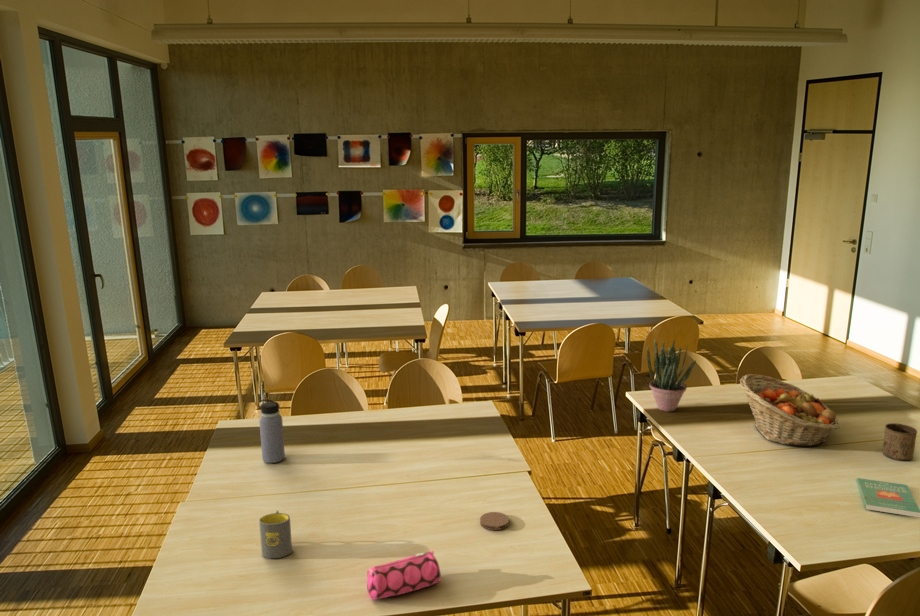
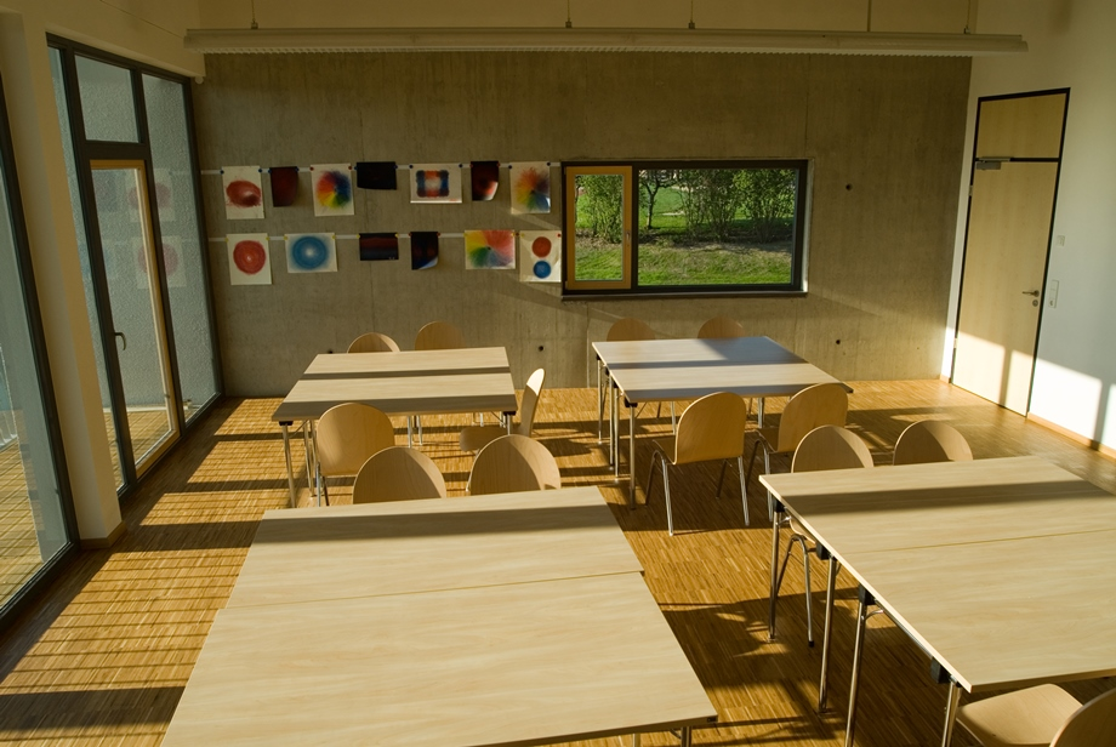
- cup [882,422,918,462]
- potted plant [646,338,697,413]
- fruit basket [738,373,841,447]
- water bottle [257,398,286,464]
- book [855,477,920,518]
- mug [258,510,293,559]
- coaster [479,511,510,531]
- pencil case [366,548,442,601]
